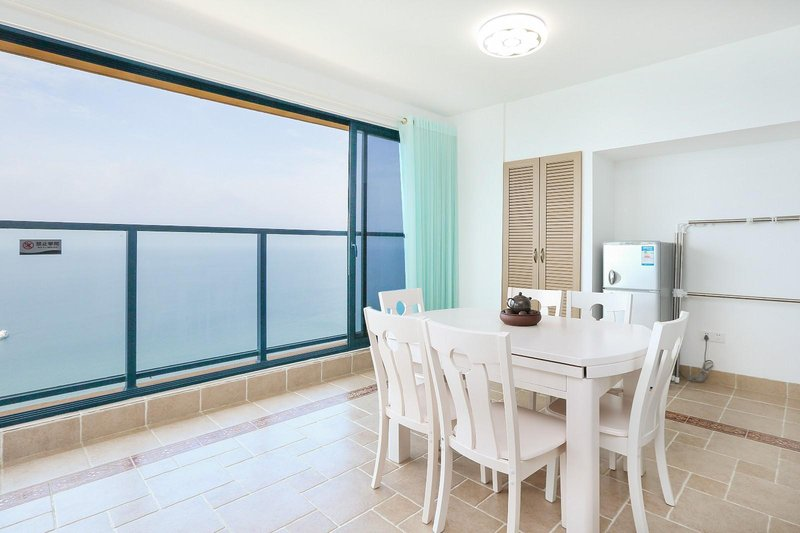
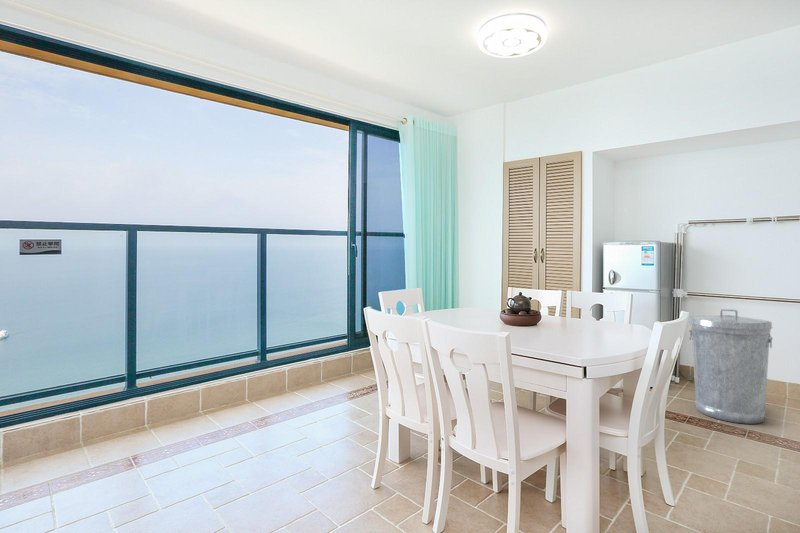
+ trash can [688,308,773,425]
